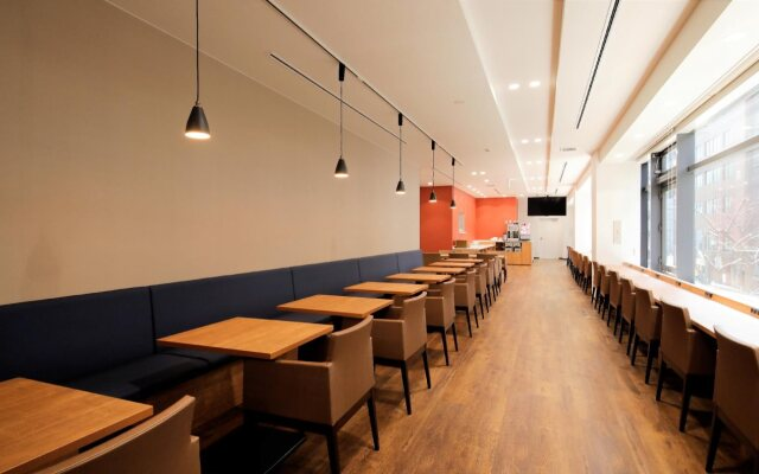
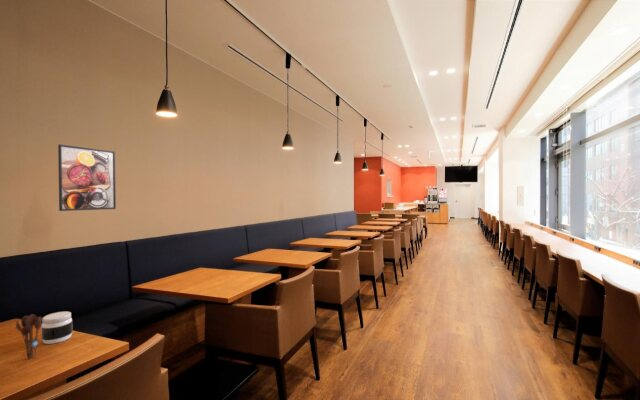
+ jar [40,311,74,345]
+ utensil holder [15,313,43,360]
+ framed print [57,143,117,212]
